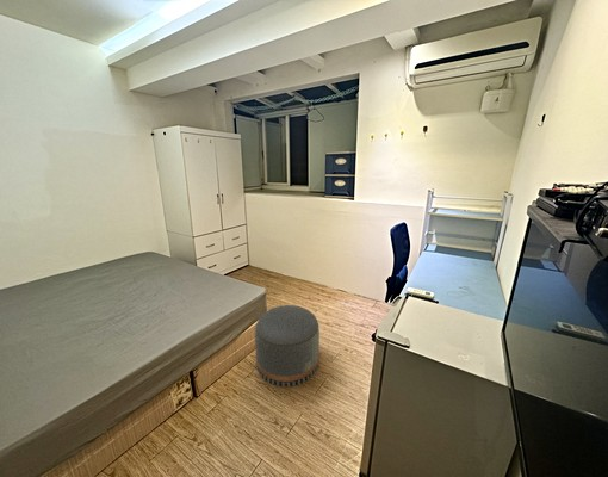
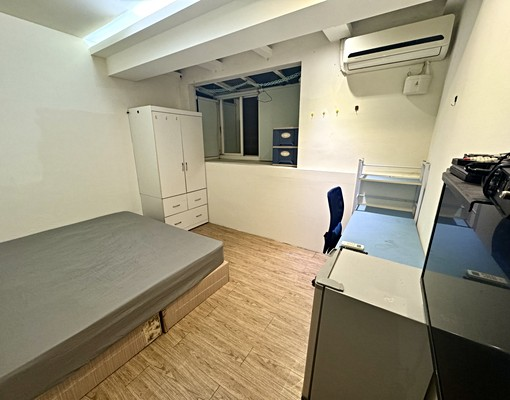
- pouf [254,304,321,388]
